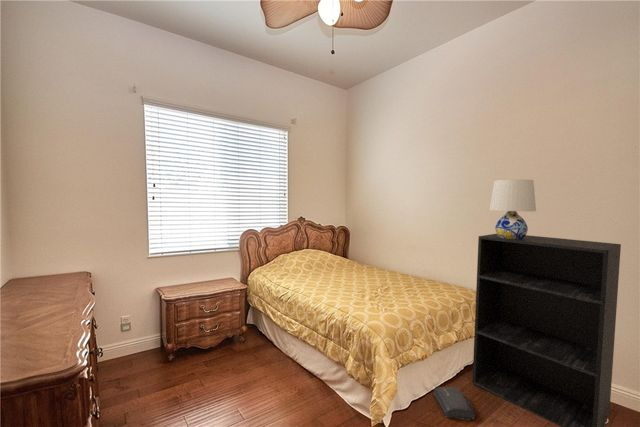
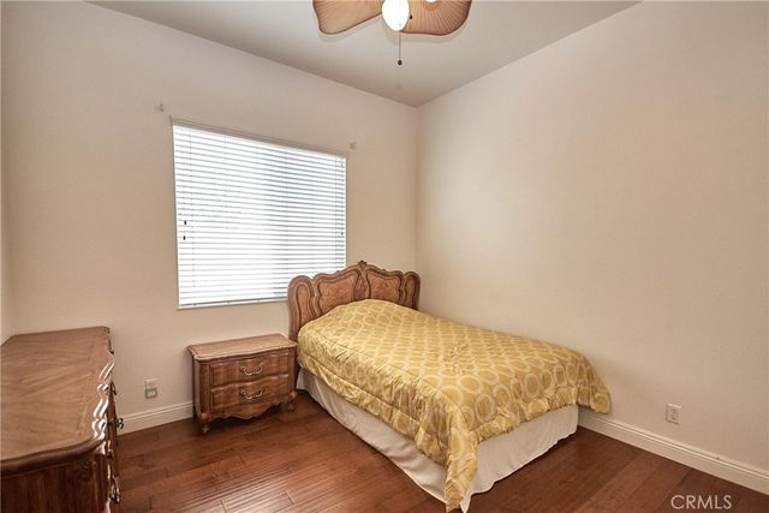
- table lamp [489,179,537,239]
- bag [433,386,476,420]
- bookshelf [471,233,622,427]
